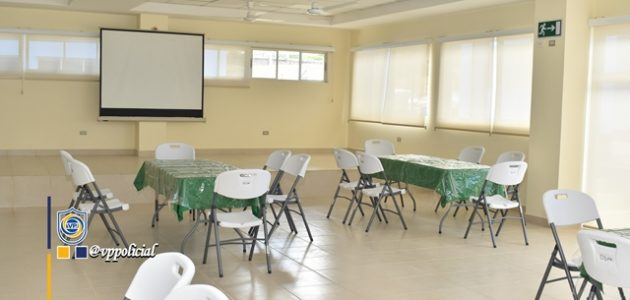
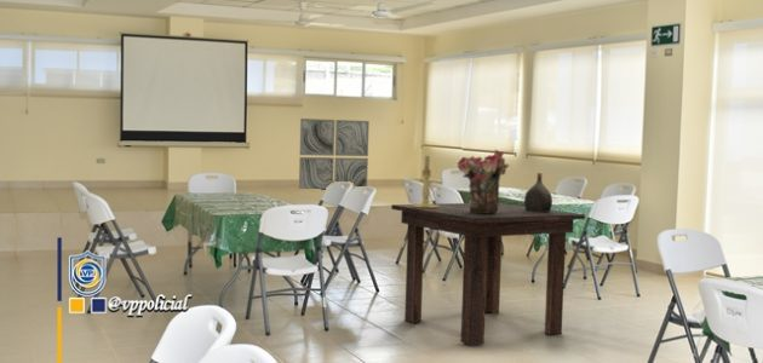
+ water jug [523,172,553,212]
+ candle holder [413,154,438,208]
+ bouquet [457,149,511,213]
+ dining table [390,202,586,346]
+ wall art [298,117,371,190]
